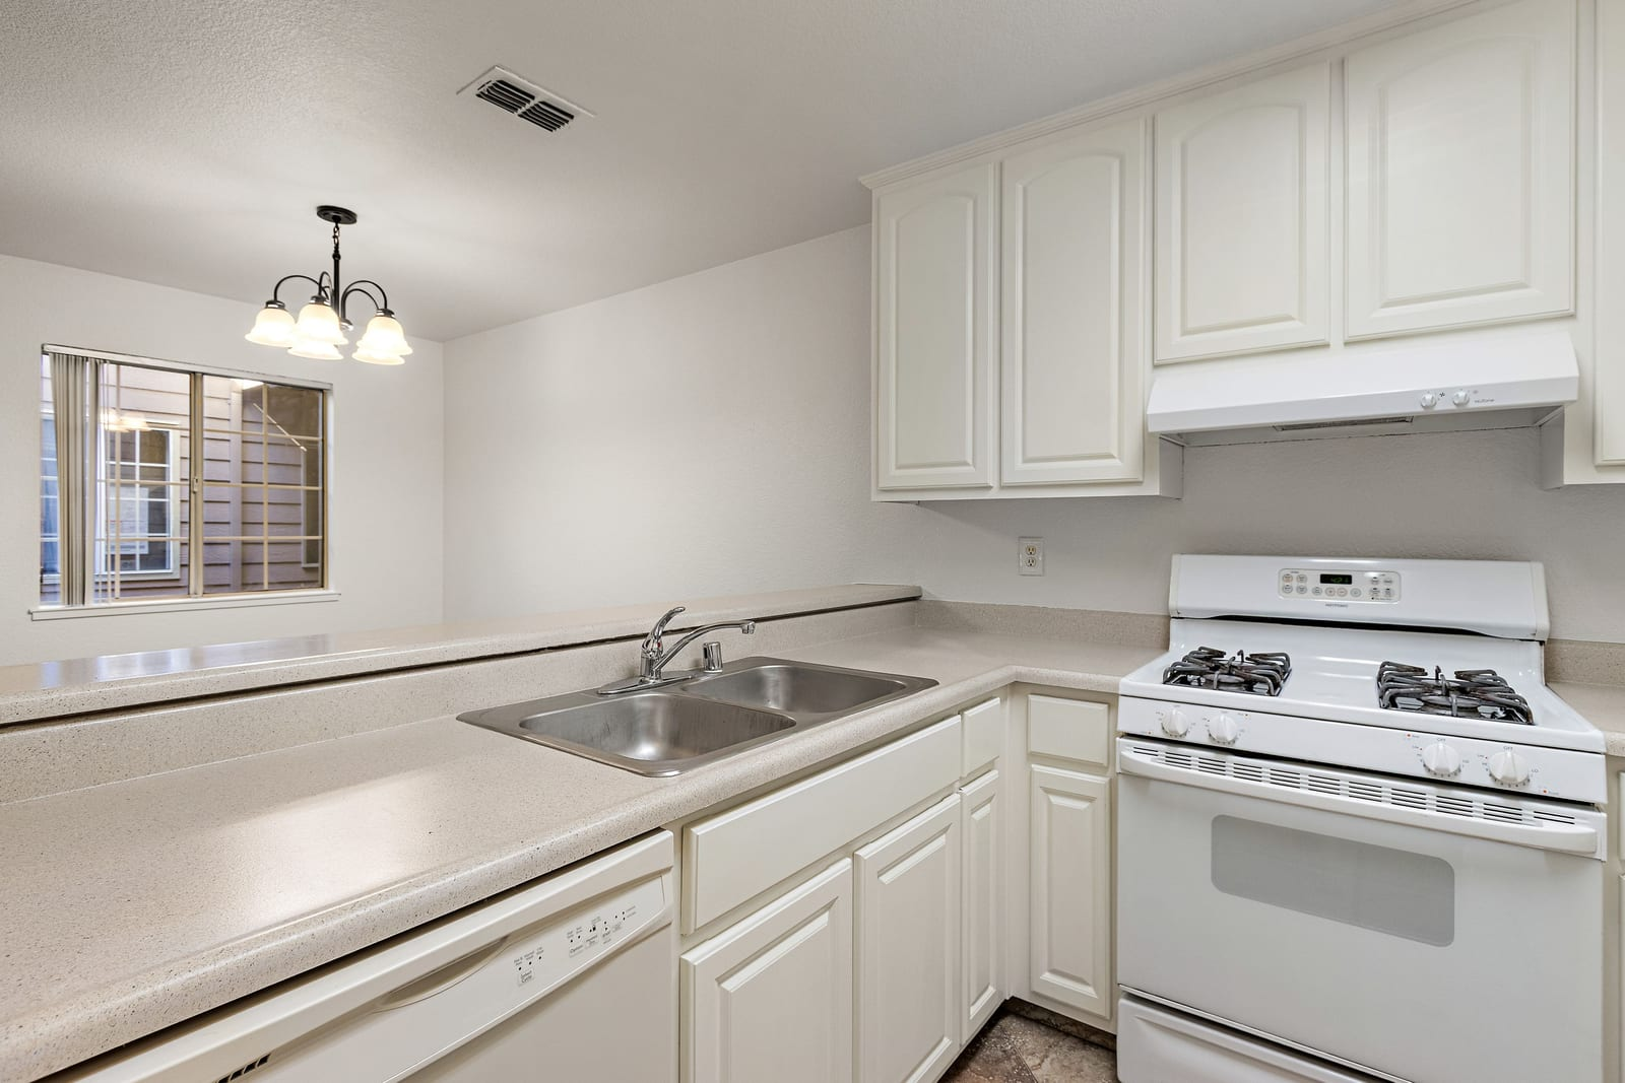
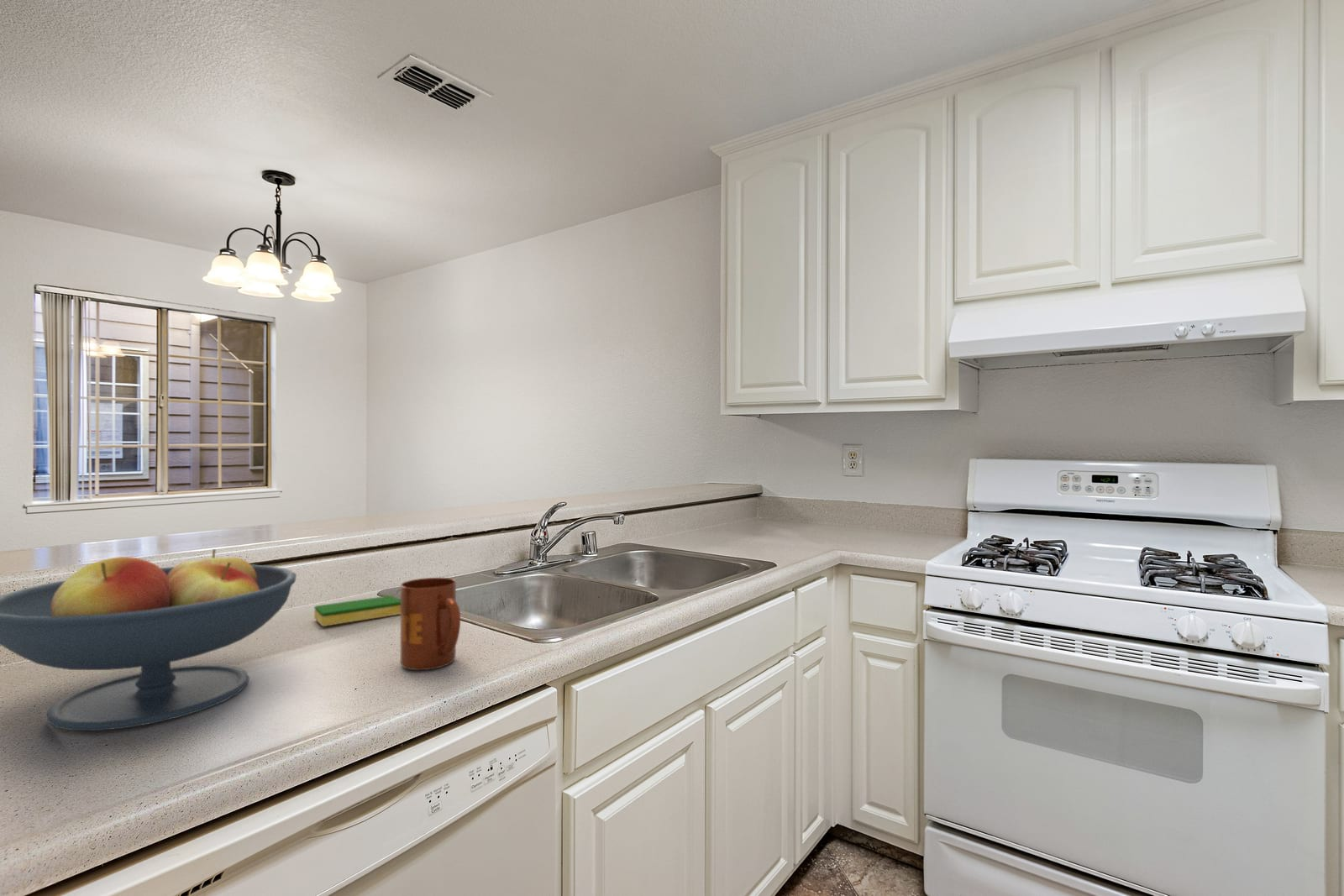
+ mug [400,577,461,671]
+ fruit bowl [0,548,297,731]
+ dish sponge [313,595,401,627]
